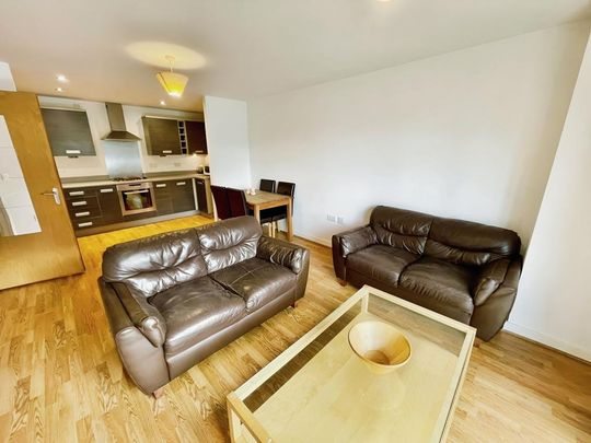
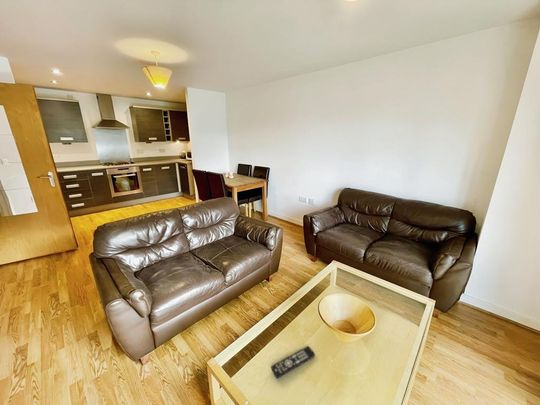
+ remote control [270,345,316,379]
